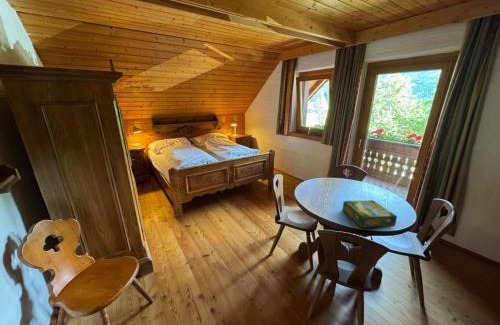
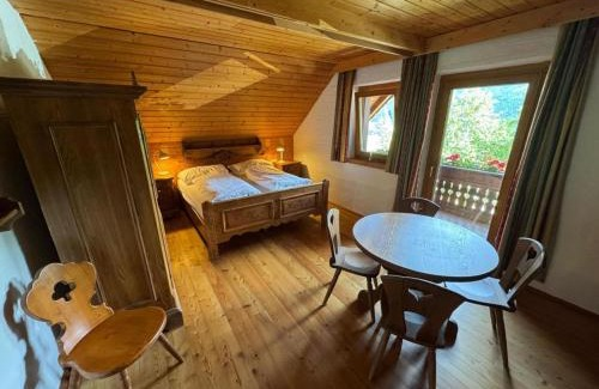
- board game [341,199,398,229]
